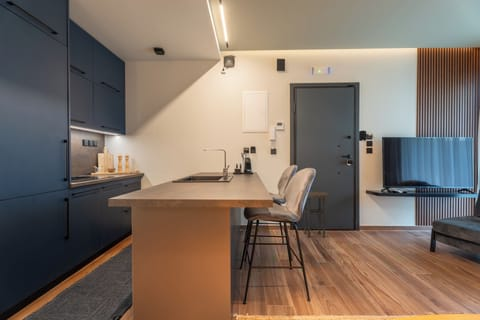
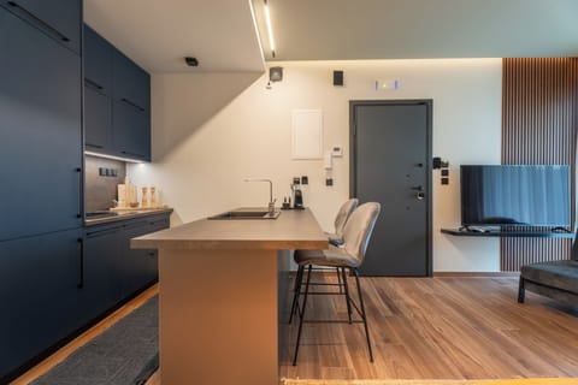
- side table [303,191,330,238]
